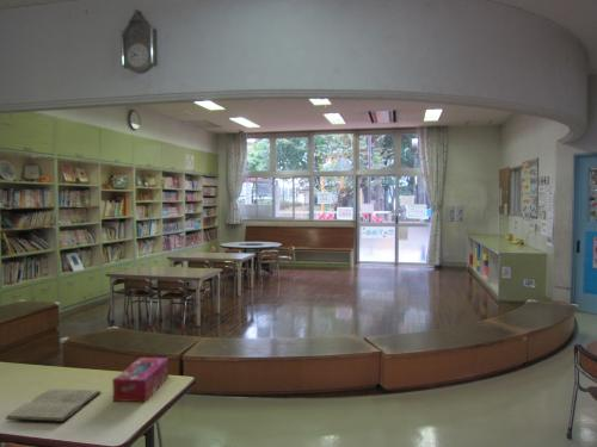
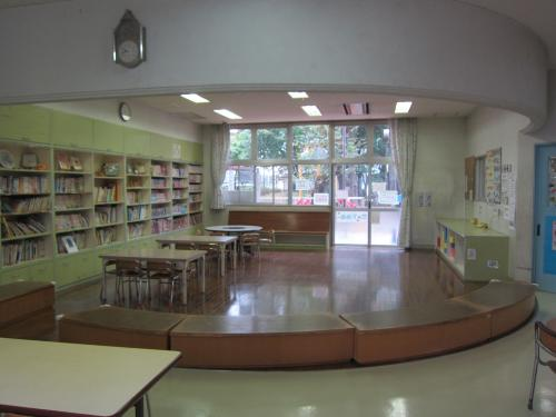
- book [4,387,101,422]
- tissue box [111,356,170,403]
